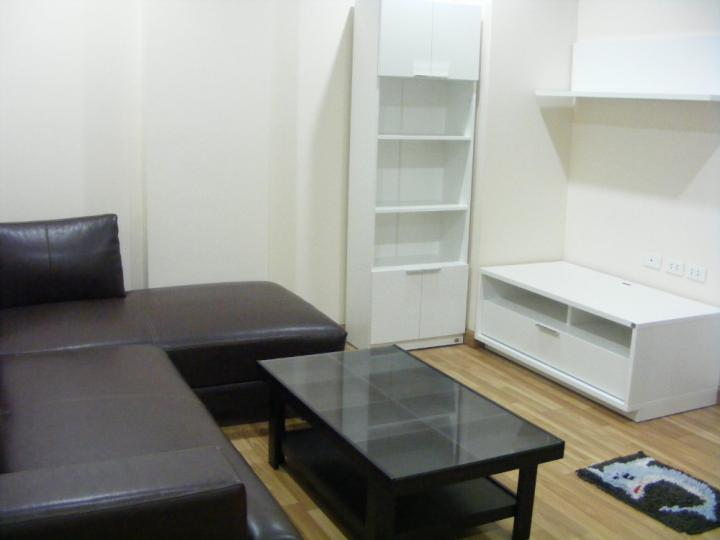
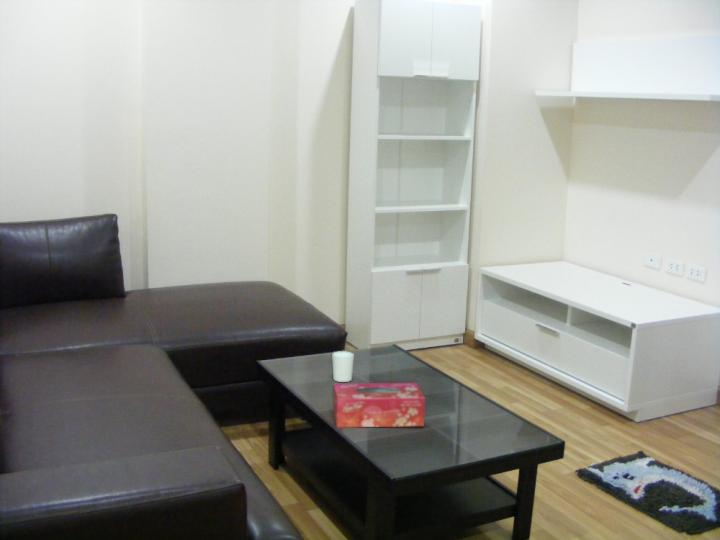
+ tissue box [332,382,426,428]
+ cup [331,350,355,383]
